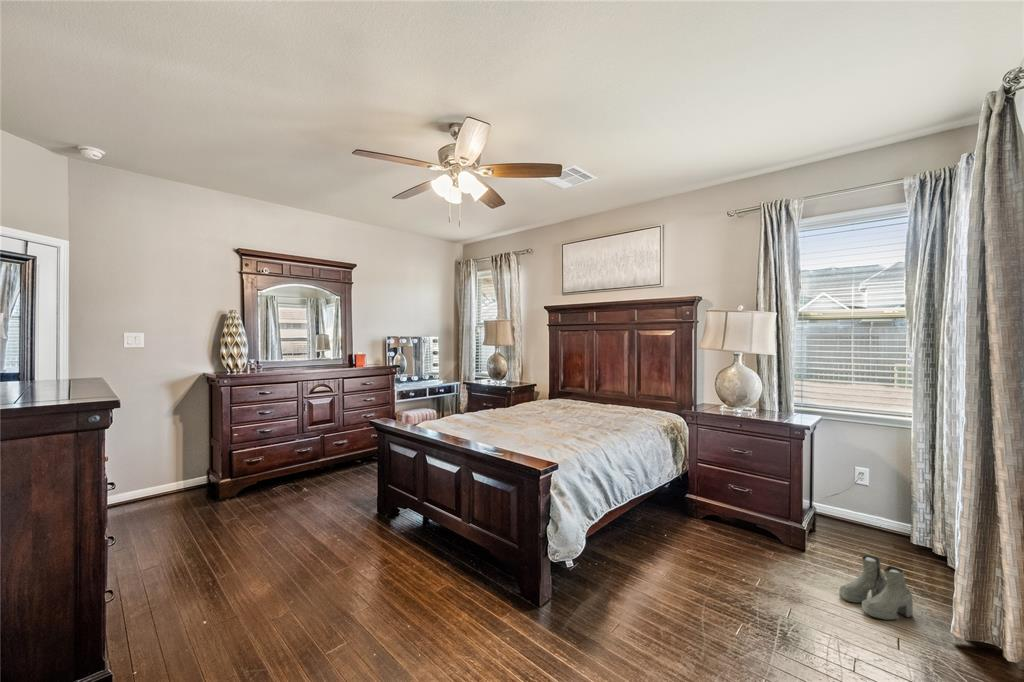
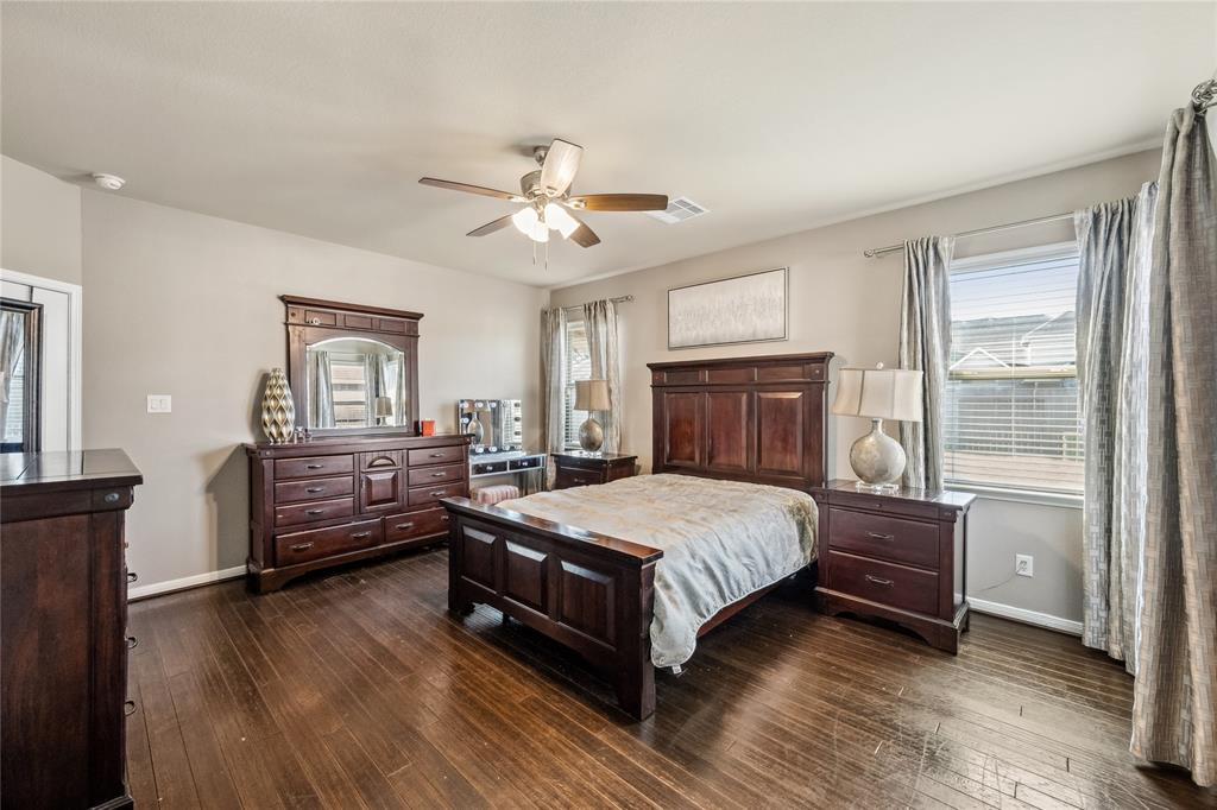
- boots [838,554,914,621]
